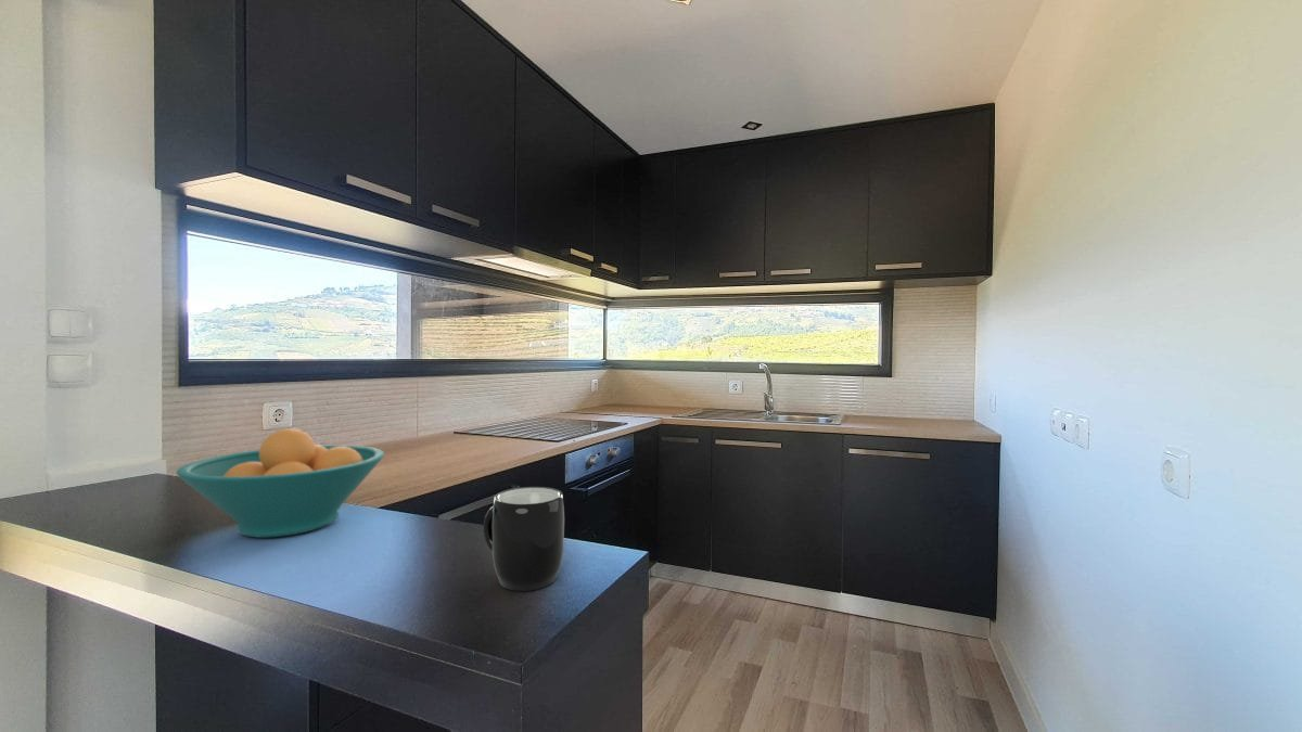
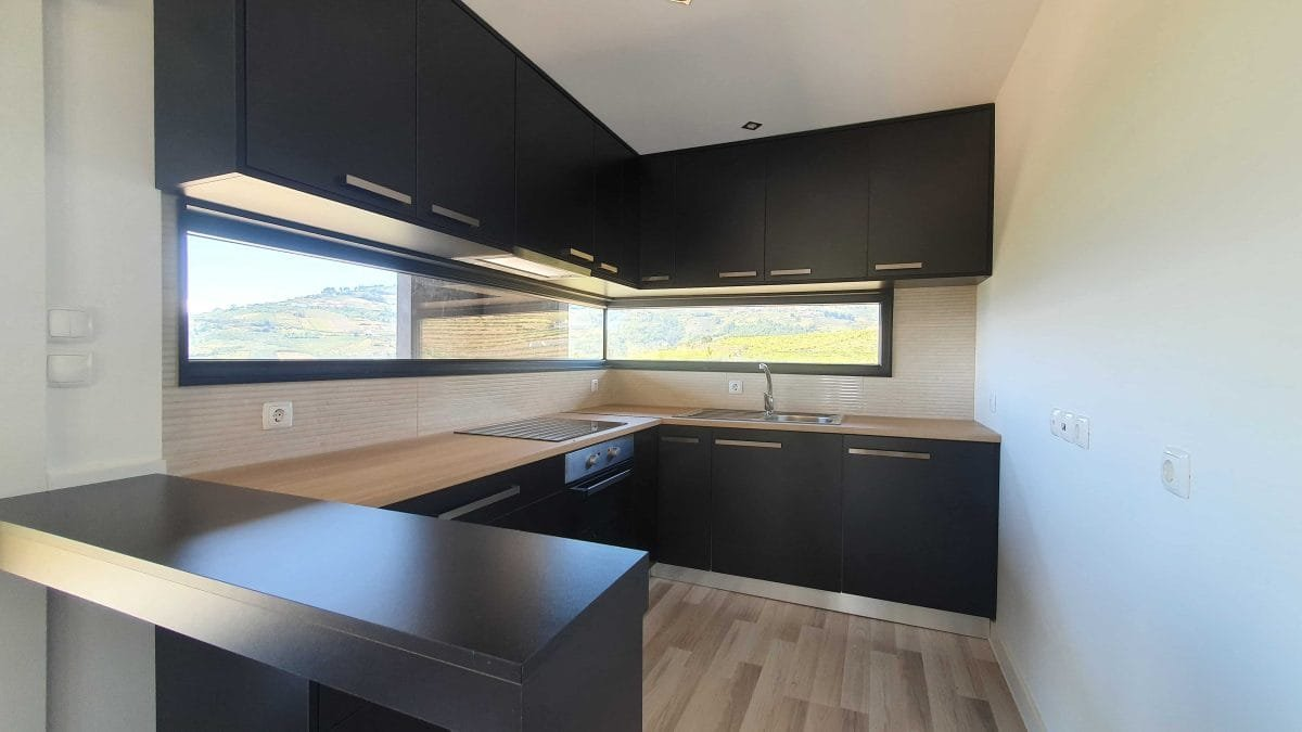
- mug [483,486,565,592]
- fruit bowl [175,427,385,539]
